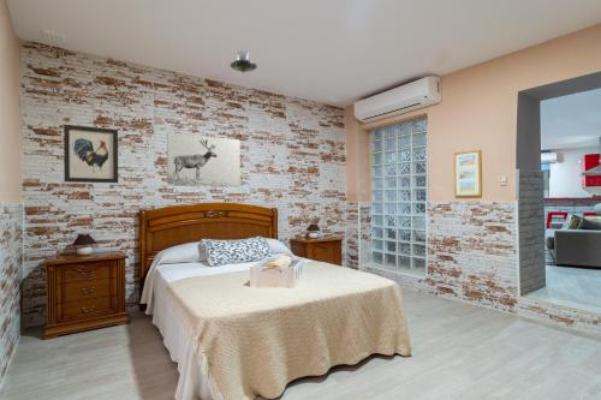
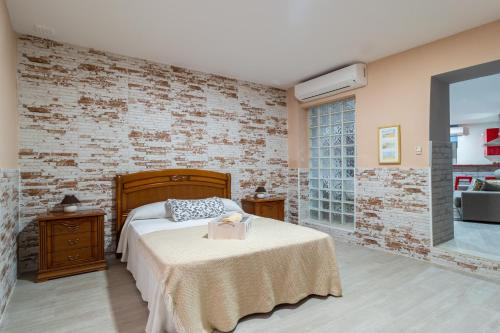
- wall art [63,124,119,184]
- wall art [166,131,242,187]
- ceiling lamp [228,49,258,76]
